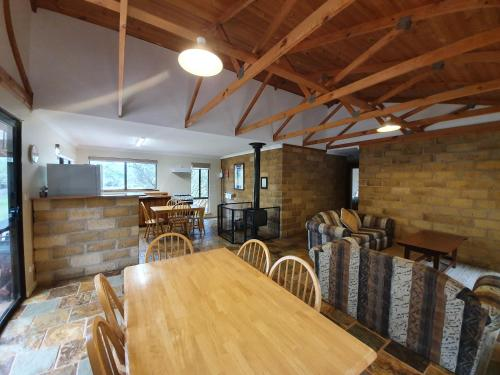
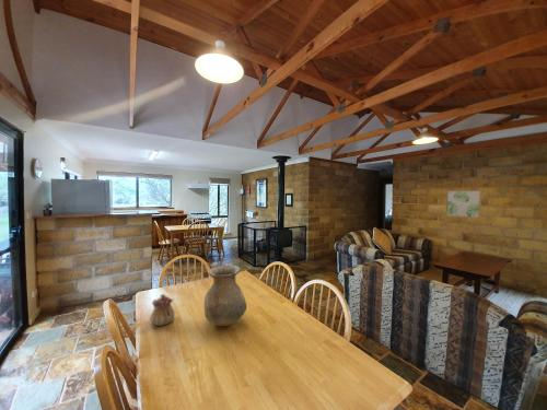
+ teapot [149,293,176,327]
+ vase [203,263,247,327]
+ wall art [444,189,482,220]
